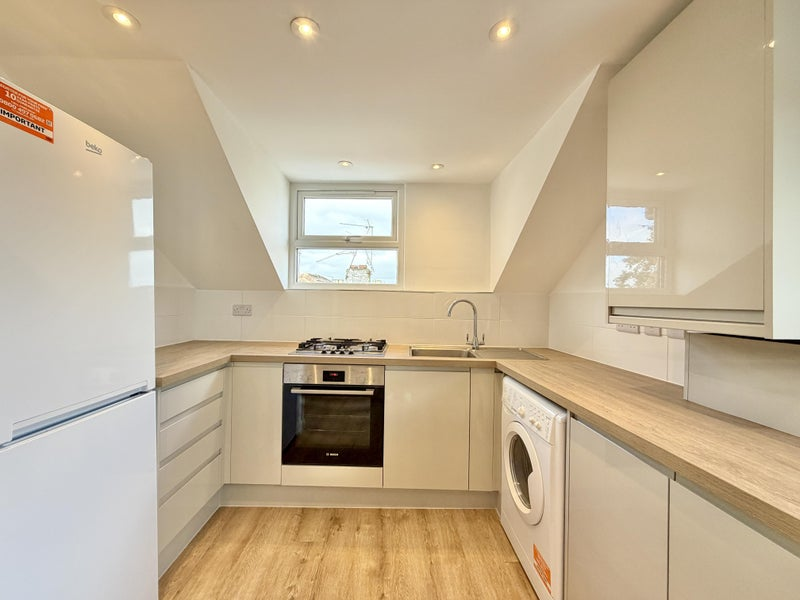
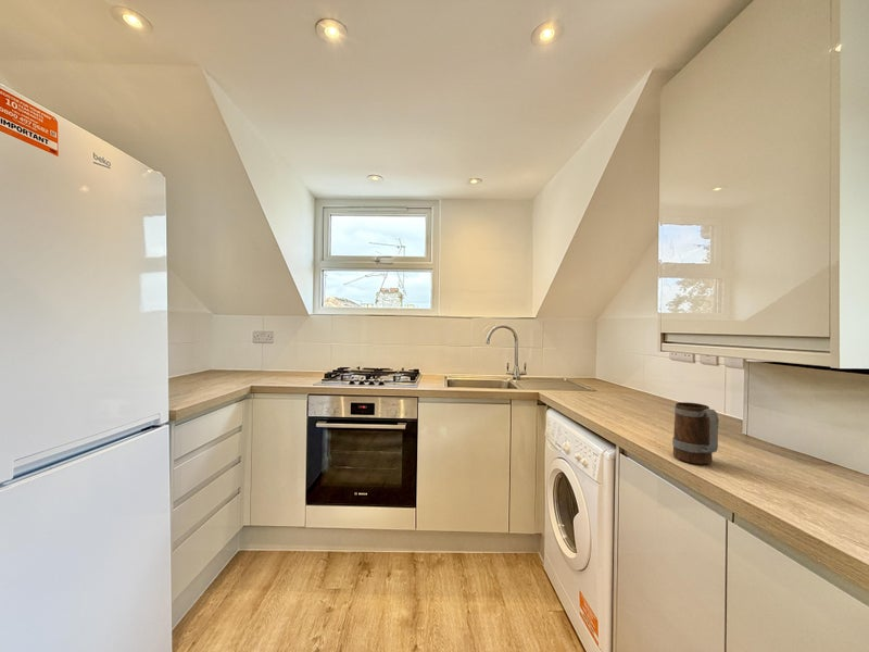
+ mug [671,401,720,465]
